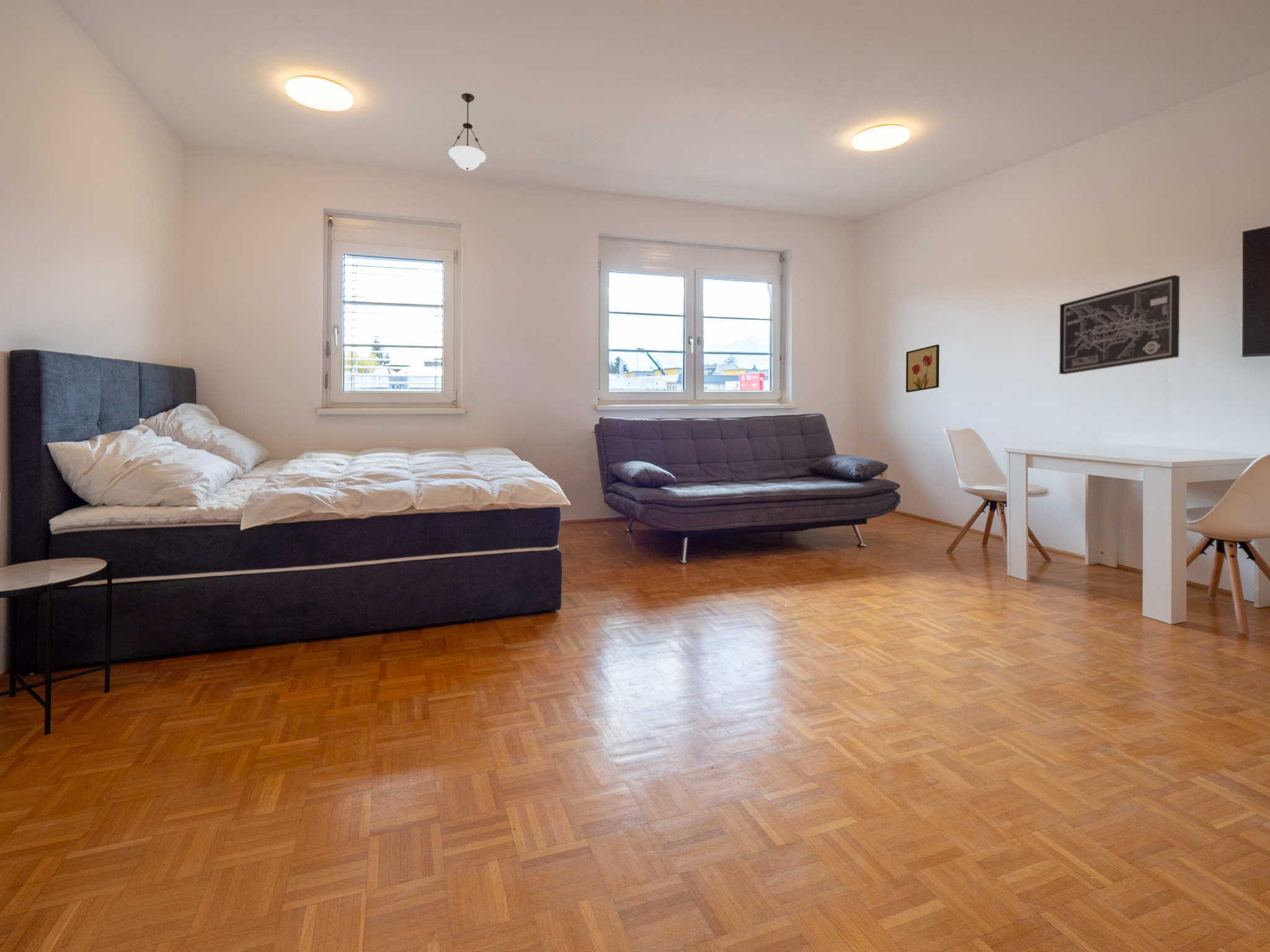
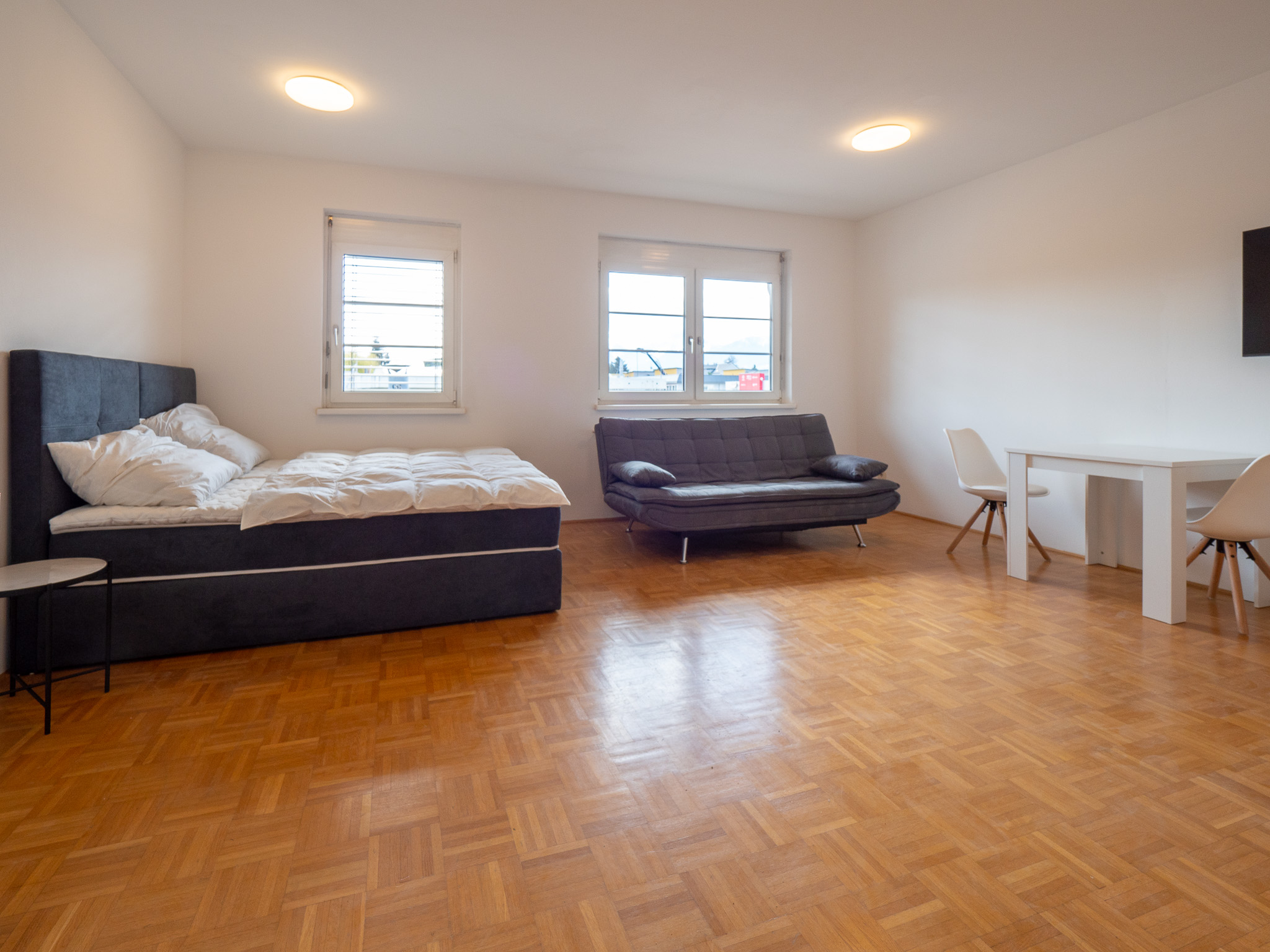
- pendant light [448,92,487,171]
- wall art [1059,275,1180,375]
- wall art [905,344,940,393]
